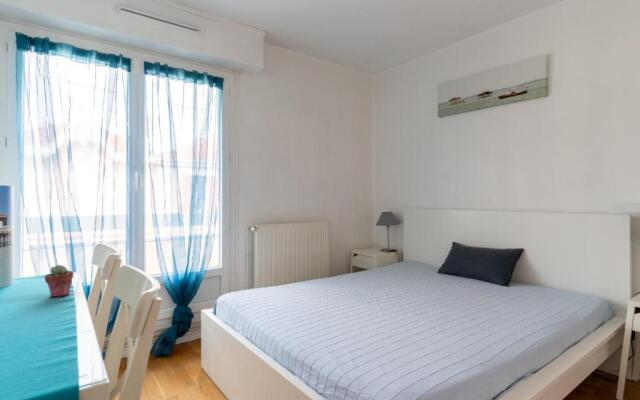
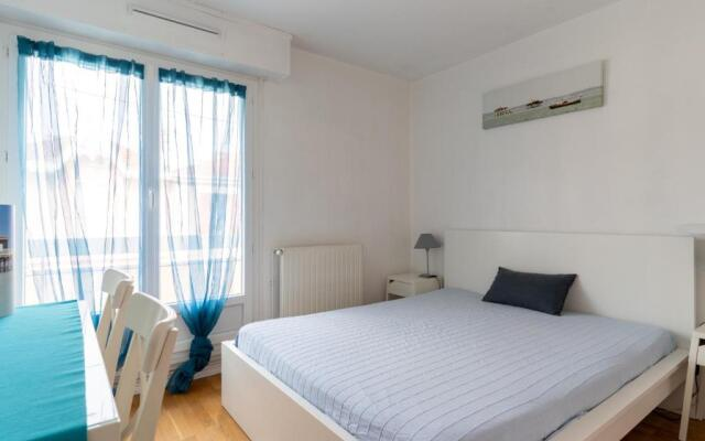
- potted succulent [44,264,74,298]
